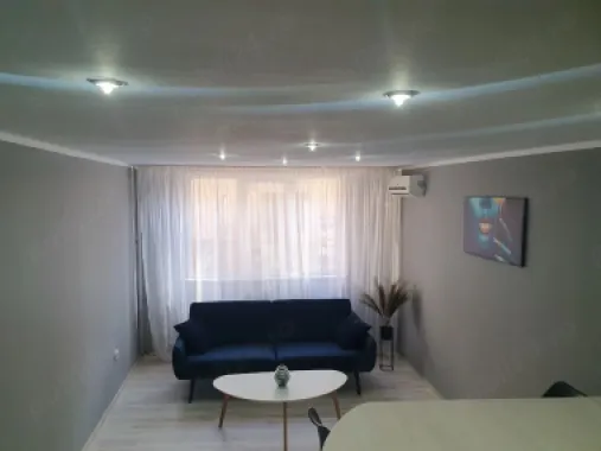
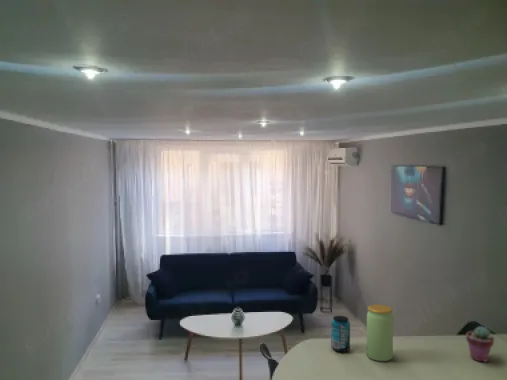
+ beverage can [330,315,351,353]
+ potted succulent [465,325,495,363]
+ jar [365,303,394,362]
